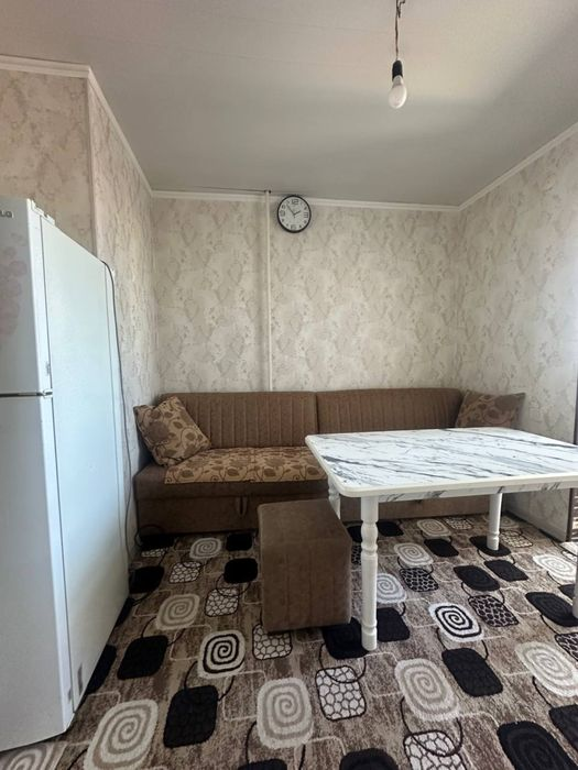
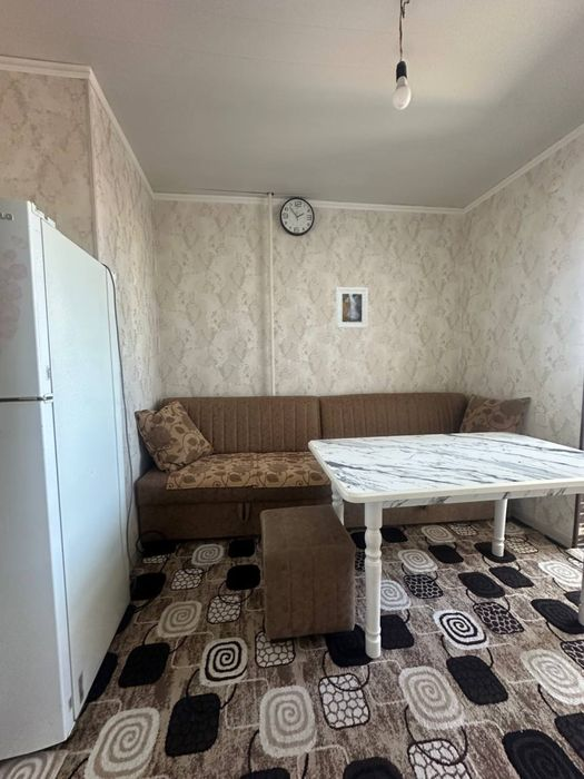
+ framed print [335,286,369,329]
